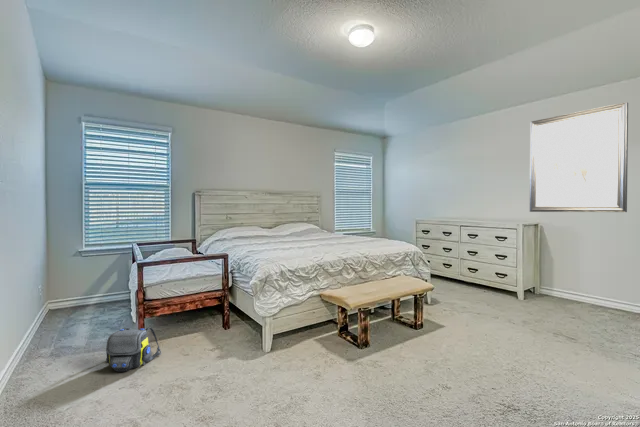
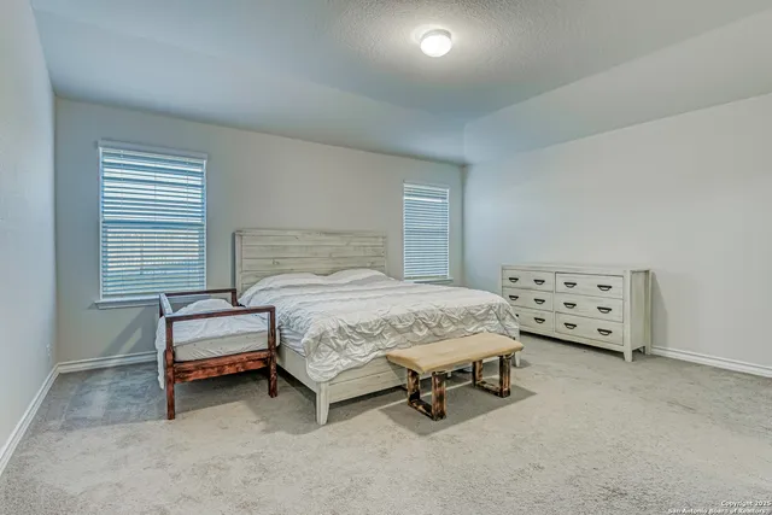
- shoulder bag [105,327,162,373]
- wall art [529,101,629,213]
